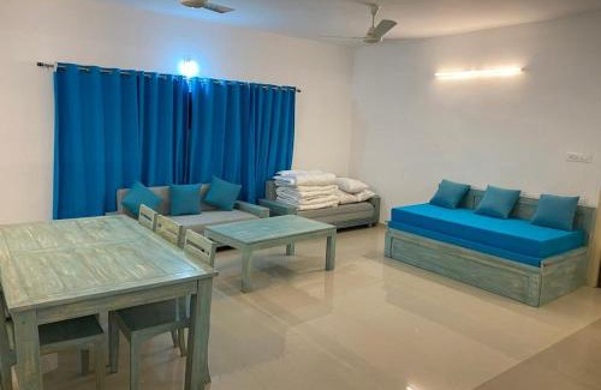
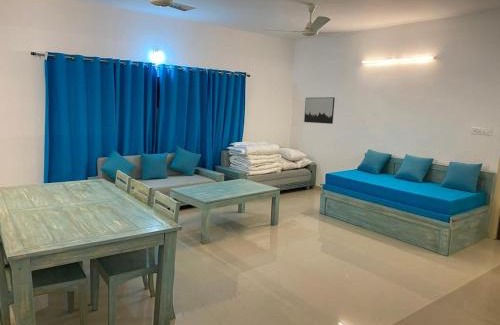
+ wall art [303,96,336,125]
